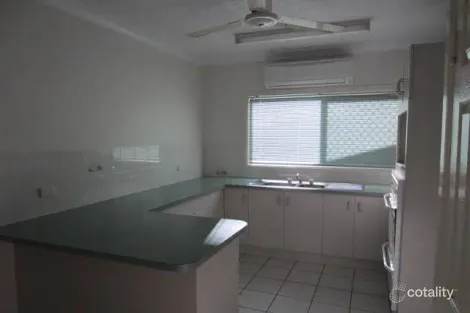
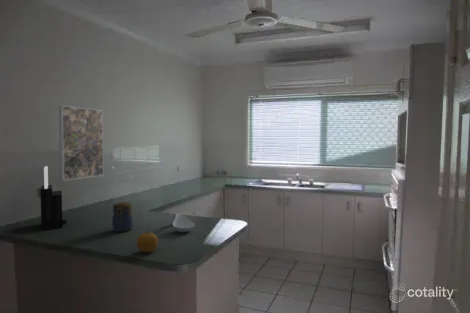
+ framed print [58,105,105,182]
+ jar [111,201,134,233]
+ fruit [135,228,159,253]
+ spoon rest [171,212,195,233]
+ knife block [39,165,68,231]
